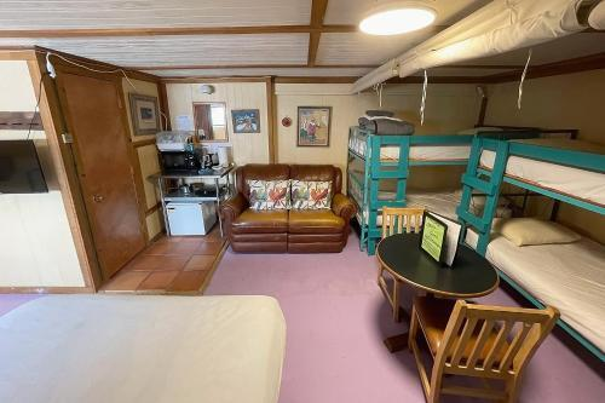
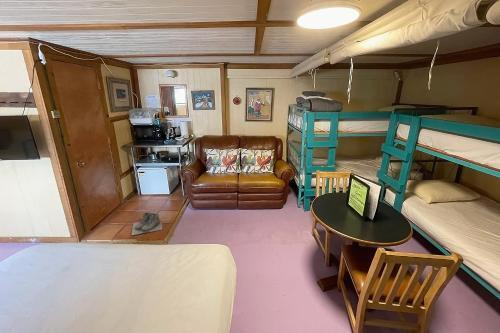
+ boots [130,211,163,236]
